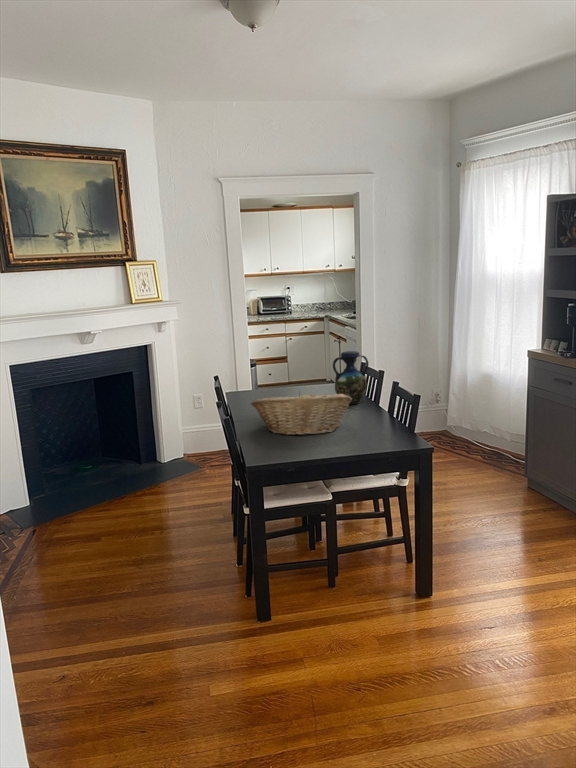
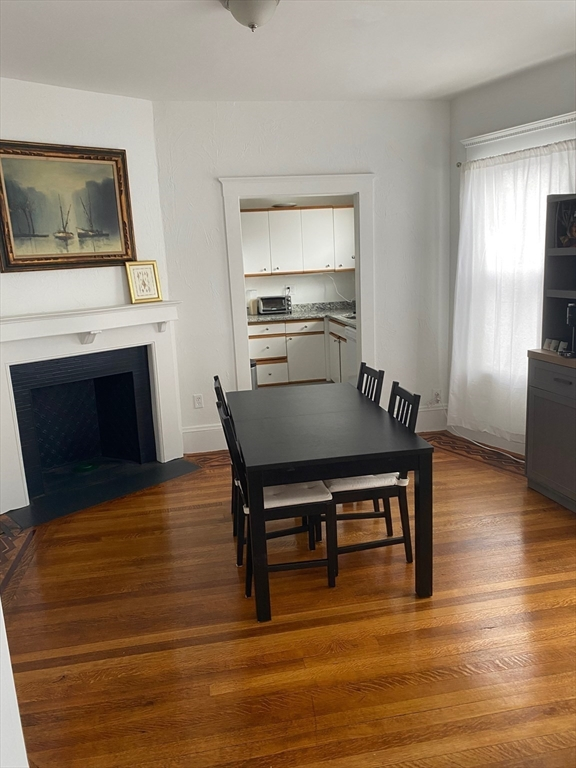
- vase [332,350,370,405]
- fruit basket [250,390,352,436]
